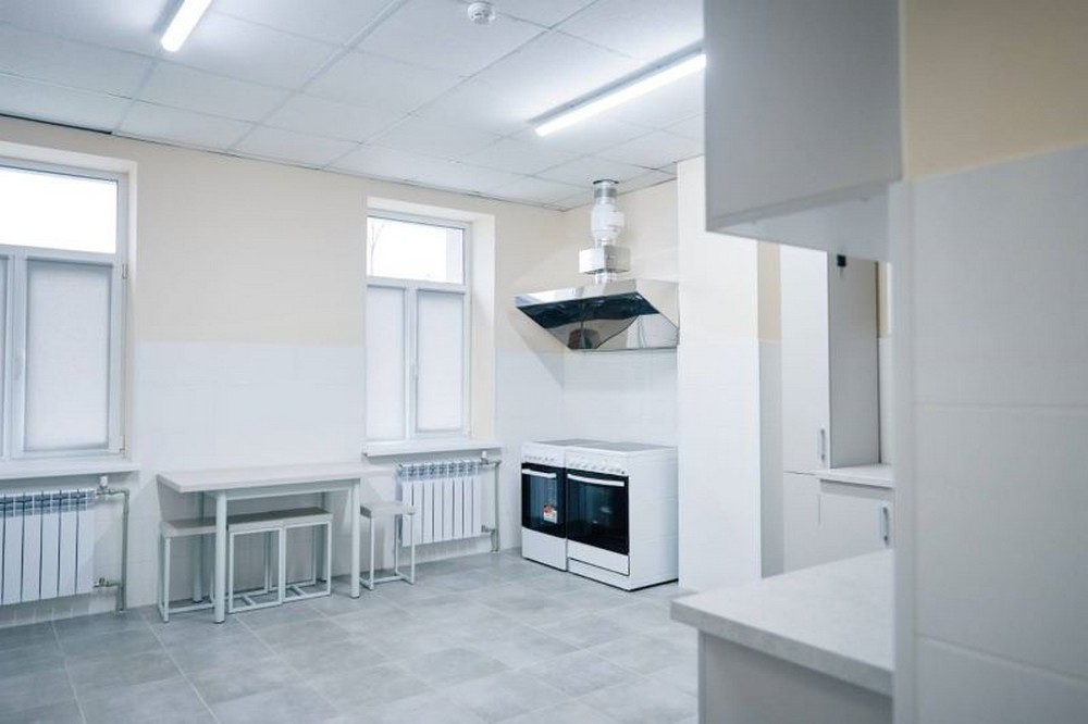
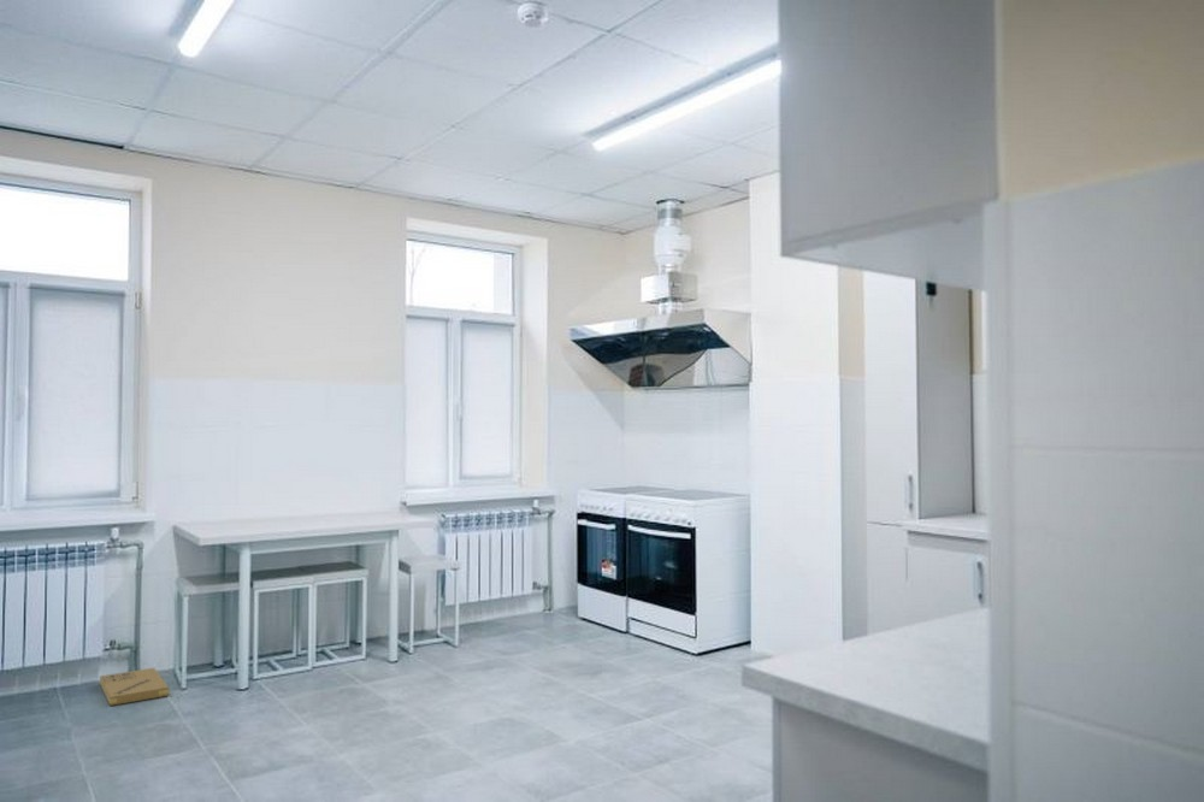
+ cardboard box [99,667,170,707]
